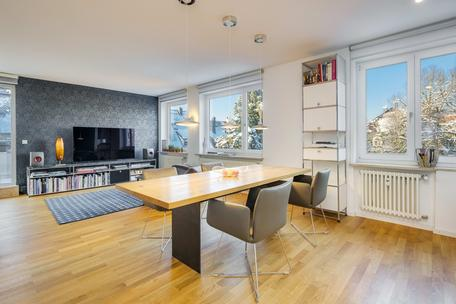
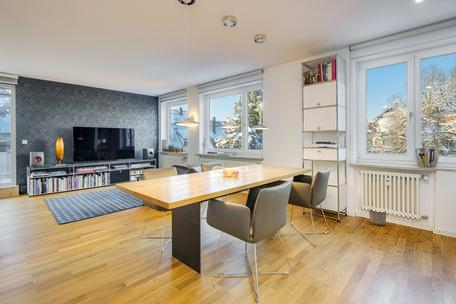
+ planter [368,208,388,226]
